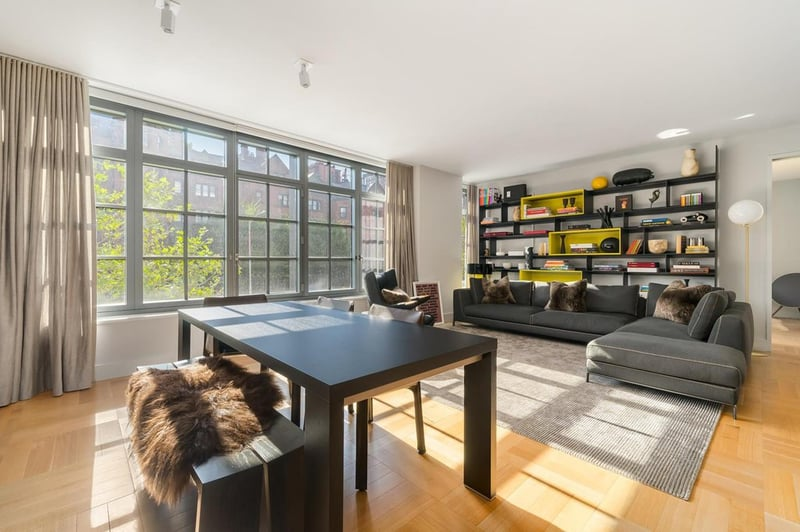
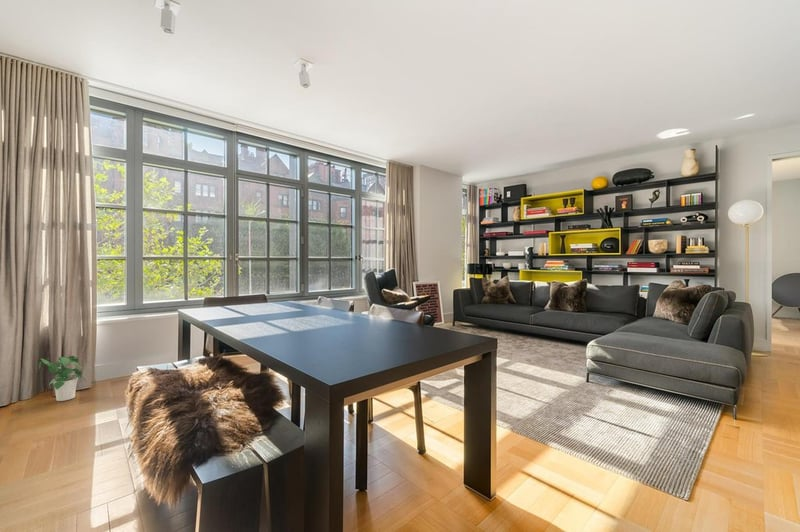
+ potted plant [38,355,87,402]
